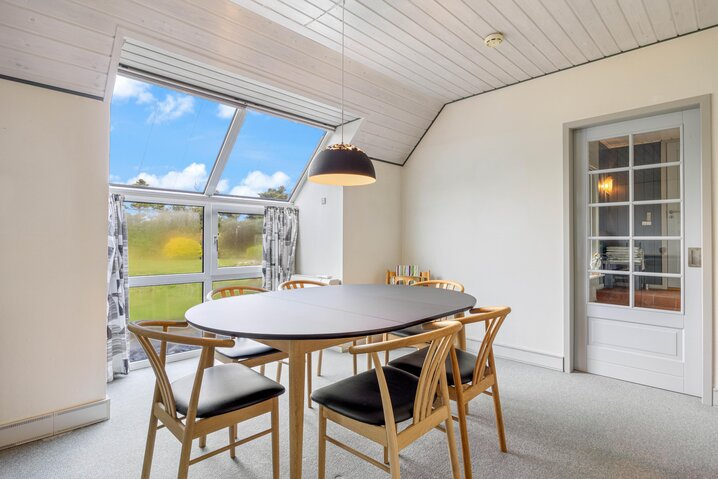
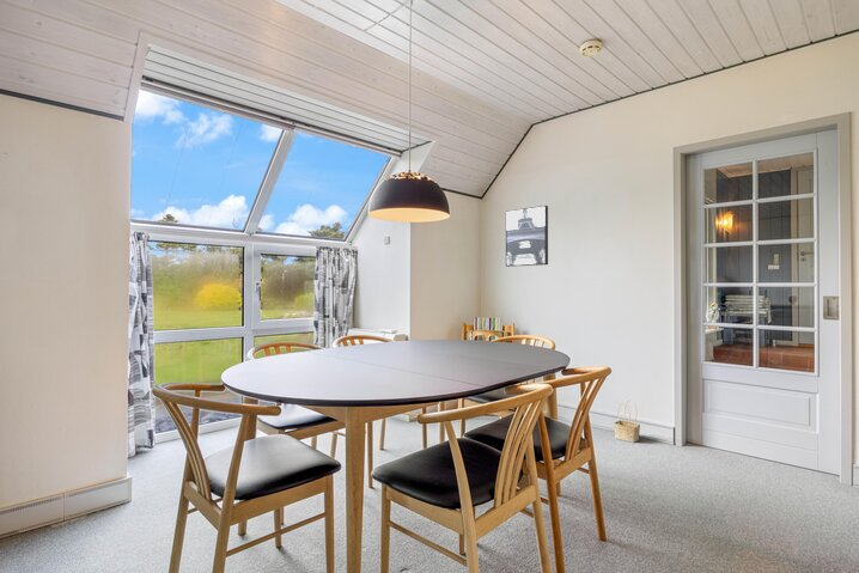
+ basket [613,398,641,444]
+ wall art [505,205,549,268]
